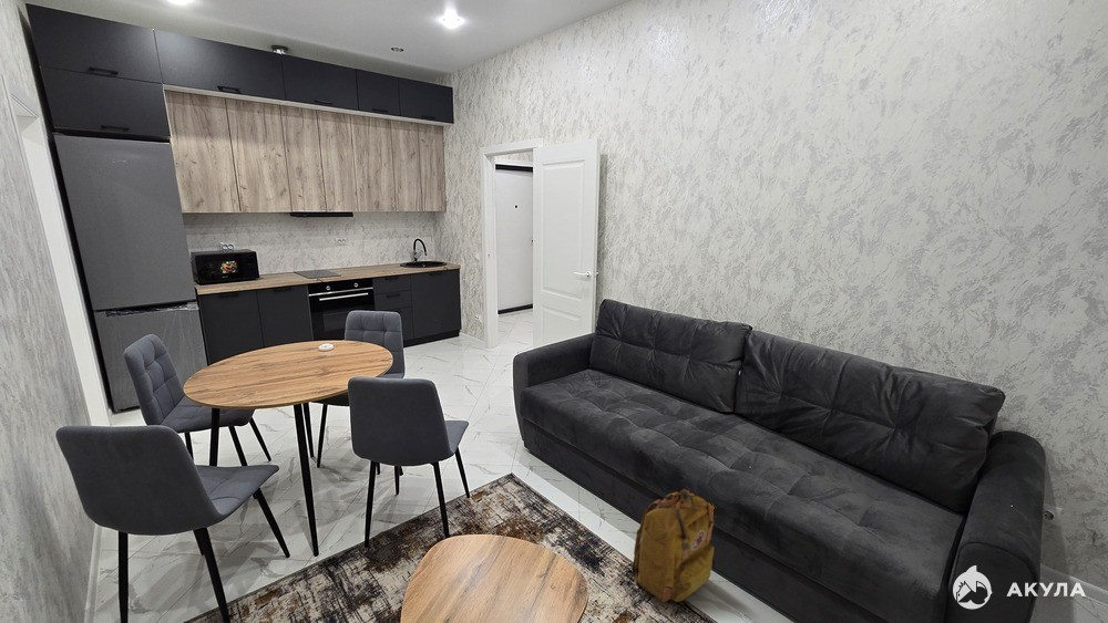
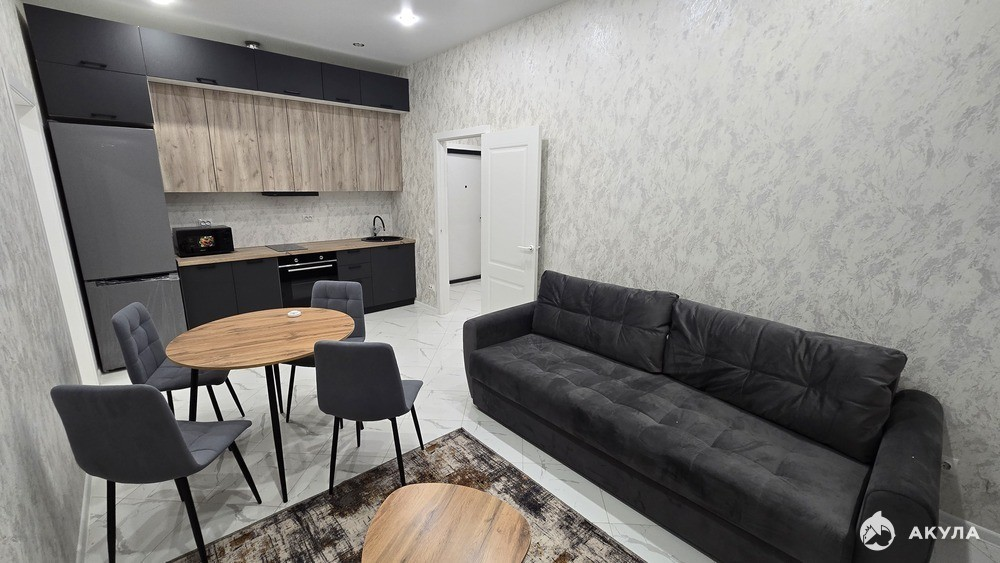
- backpack [630,488,716,603]
